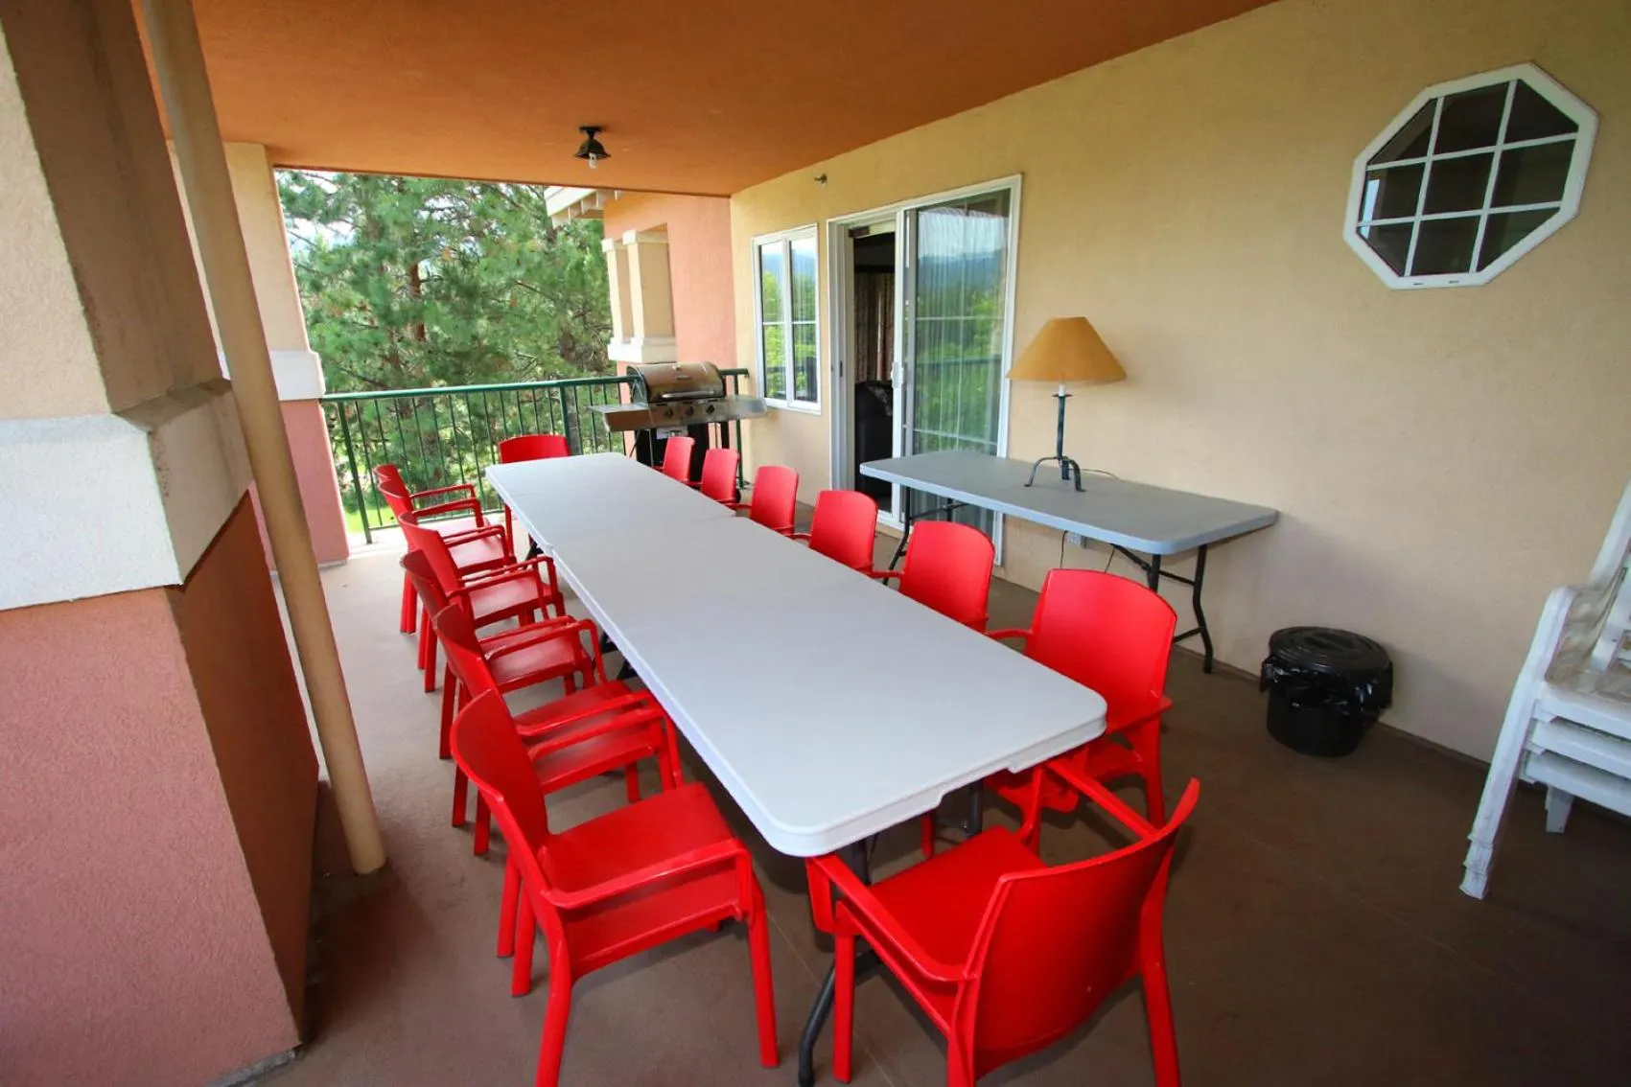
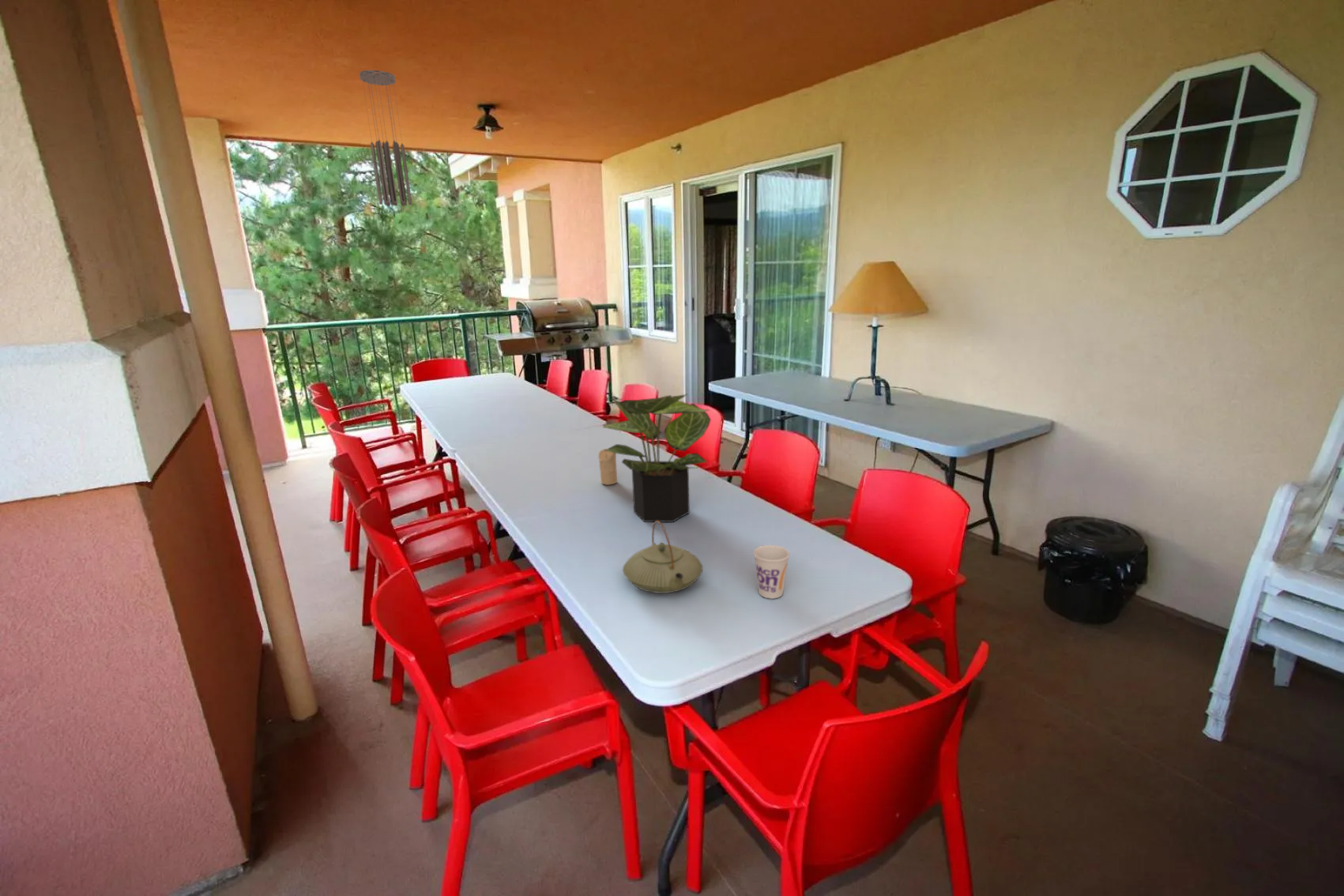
+ potted plant [602,393,712,523]
+ wind chime [359,70,412,207]
+ candle [597,448,618,486]
+ cup [753,544,790,600]
+ teapot [622,521,703,594]
